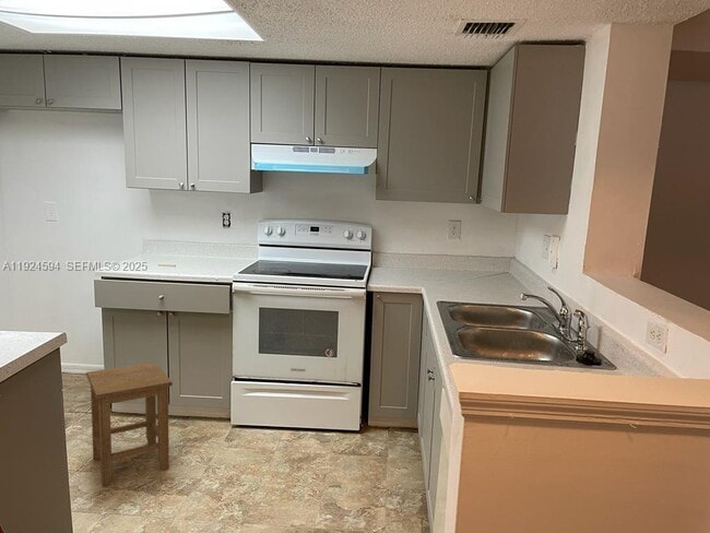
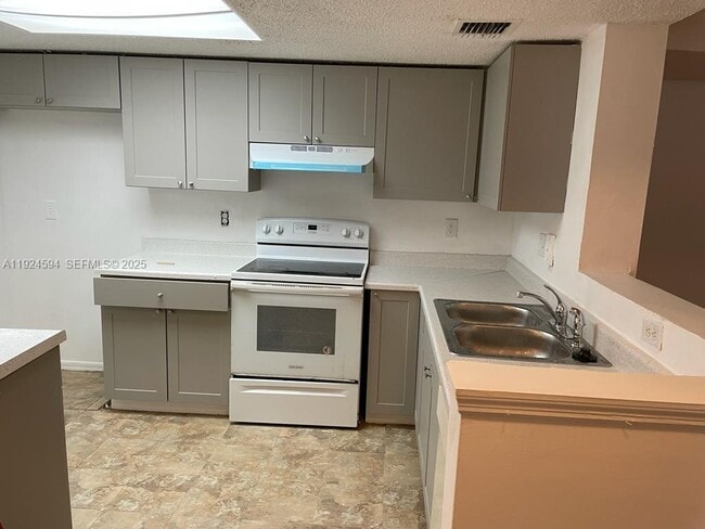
- stool [85,362,174,487]
